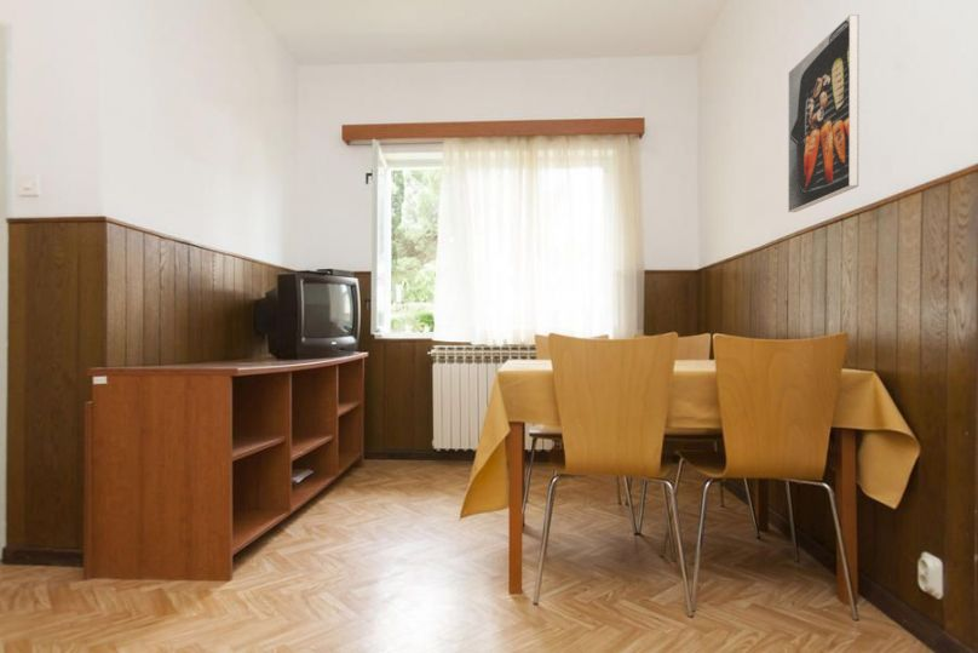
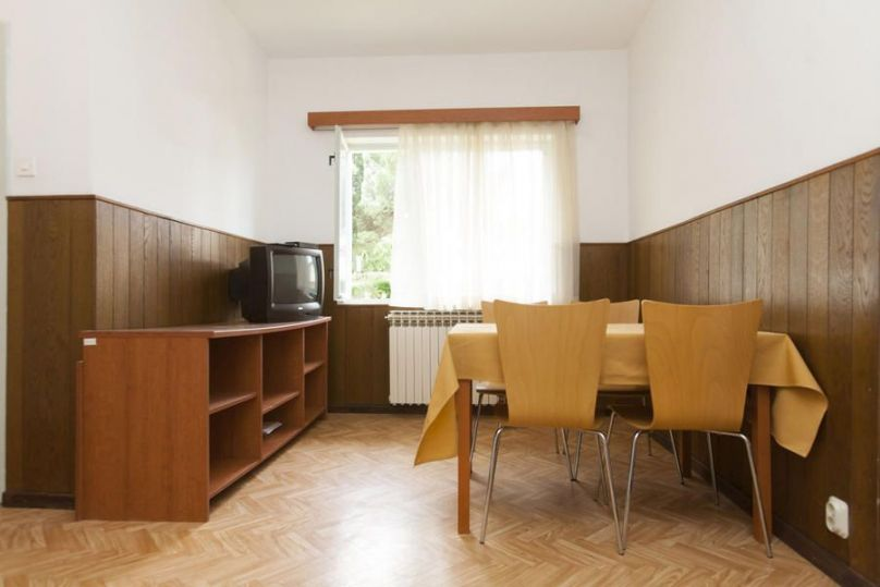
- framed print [787,13,859,213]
